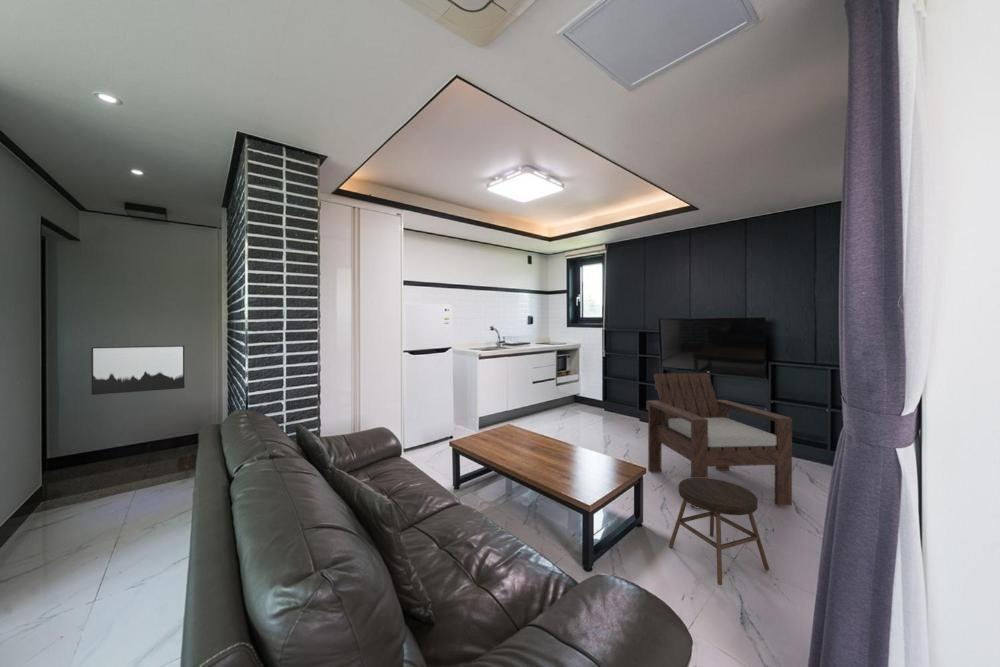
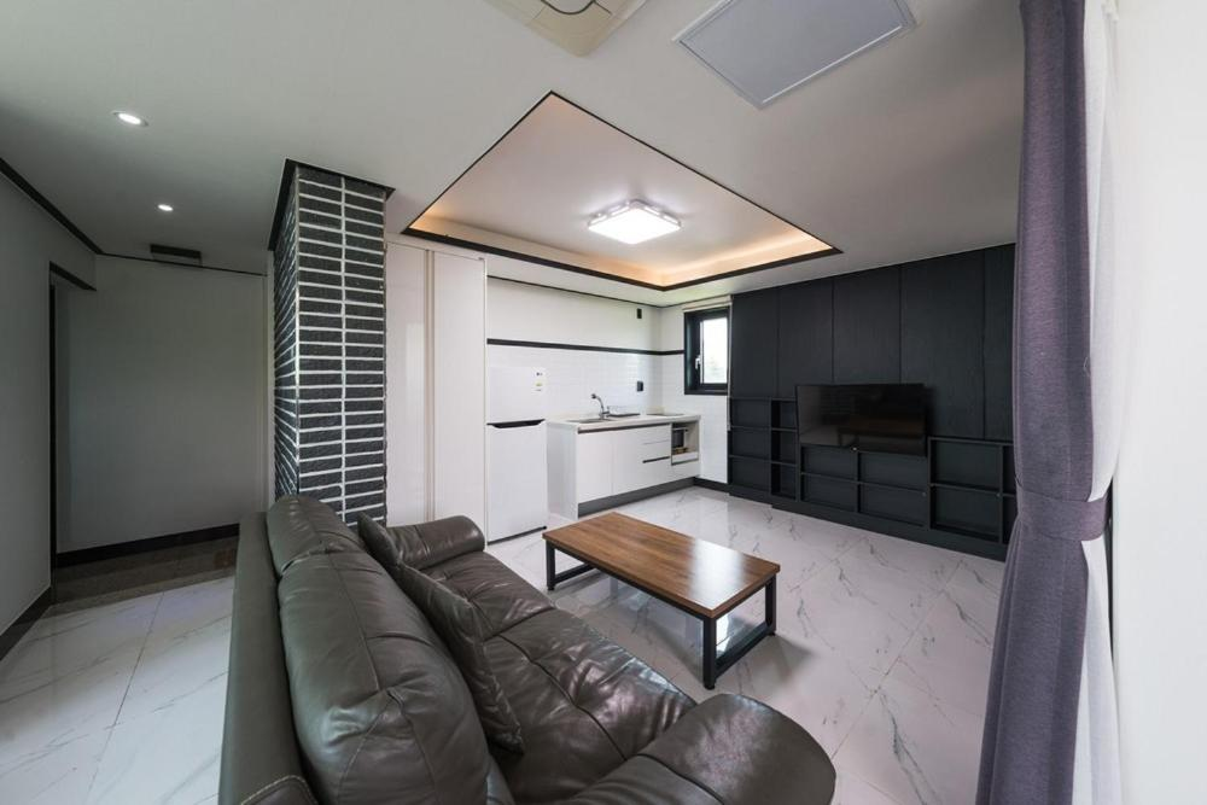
- wall art [90,345,186,396]
- stool [668,477,770,586]
- chair [645,372,793,509]
